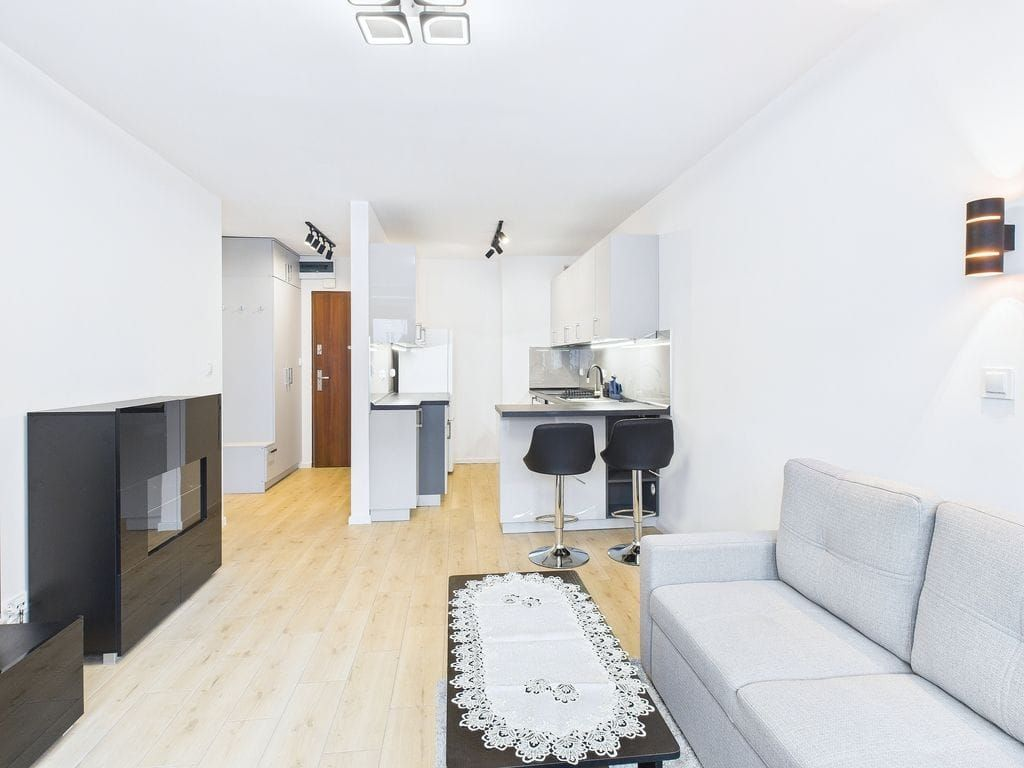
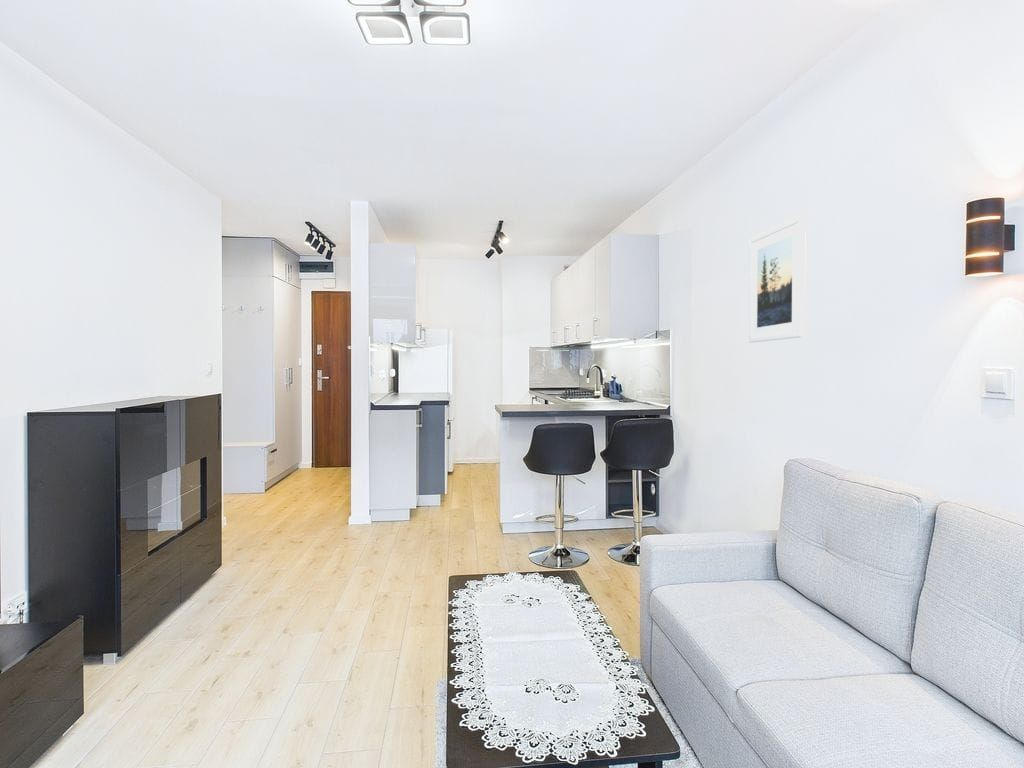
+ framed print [748,214,807,344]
